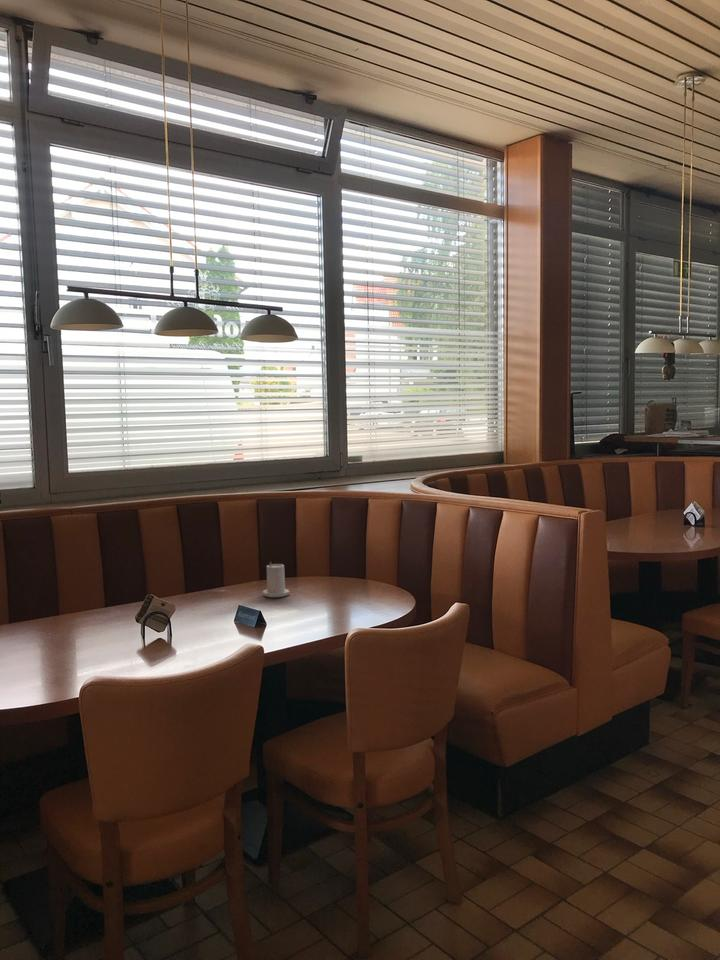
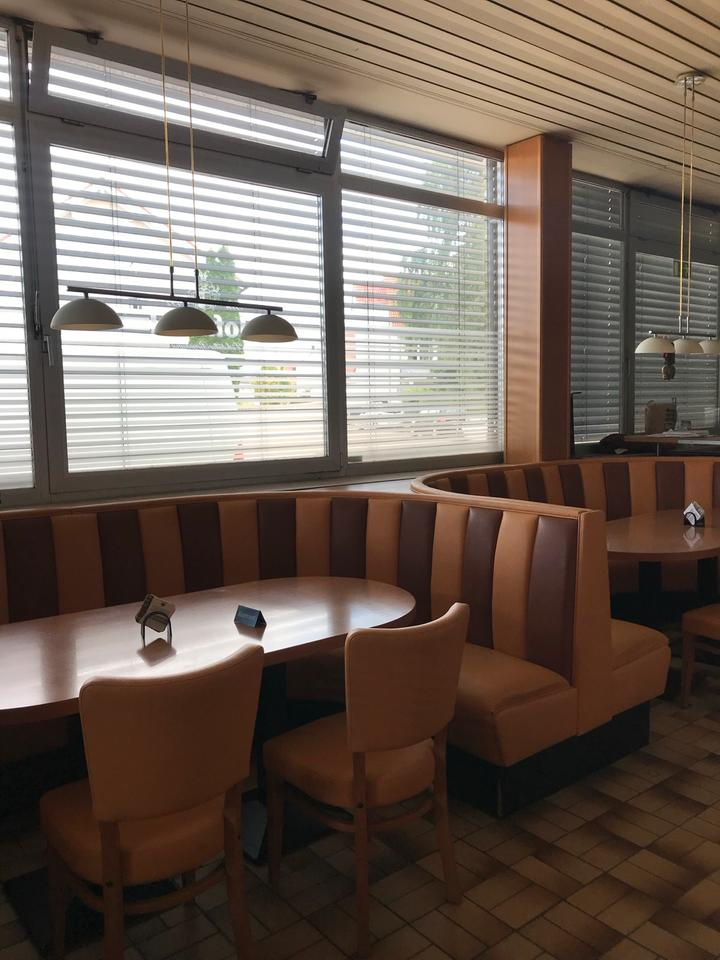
- candle [262,561,291,598]
